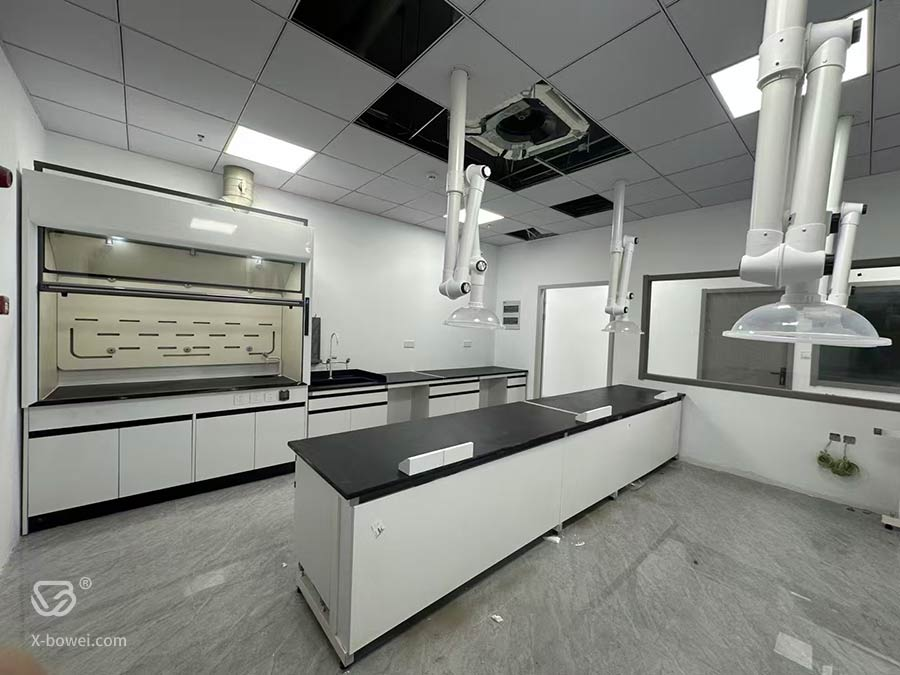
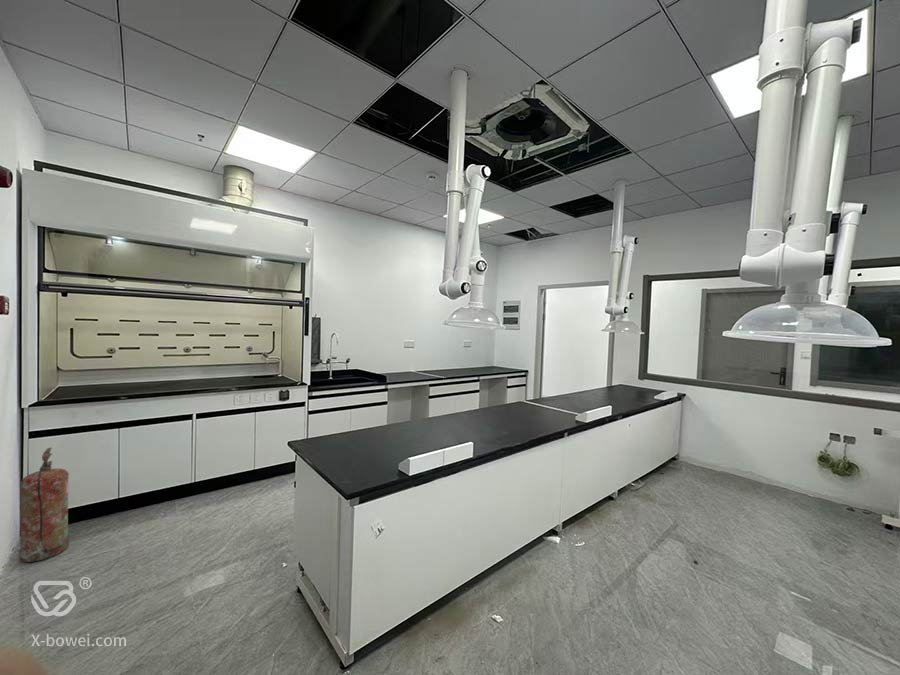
+ fire extinguisher [18,447,70,563]
